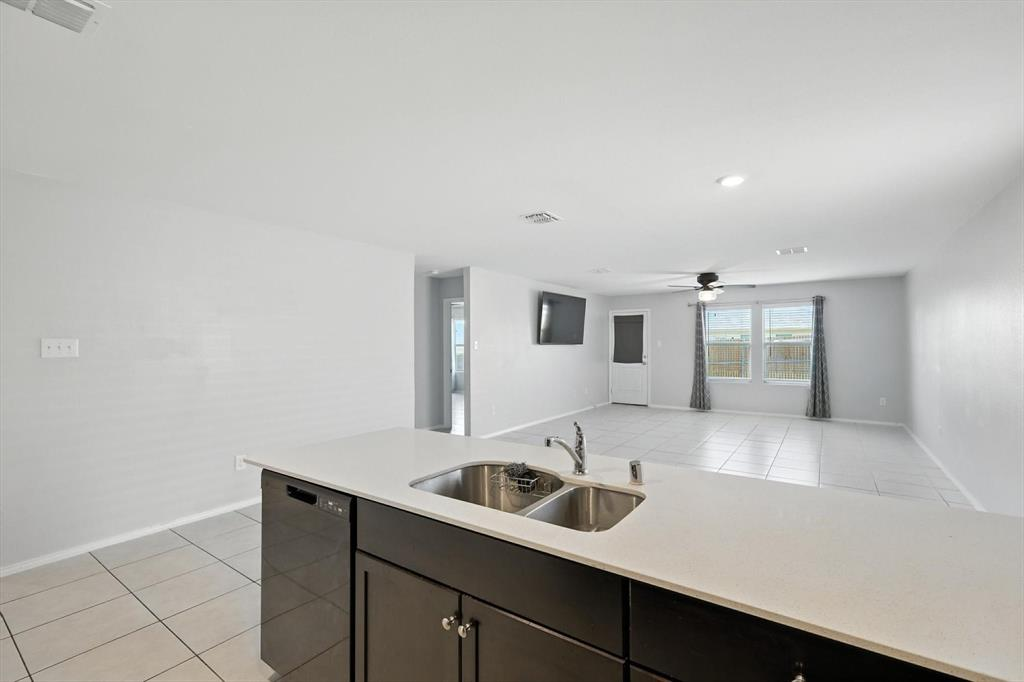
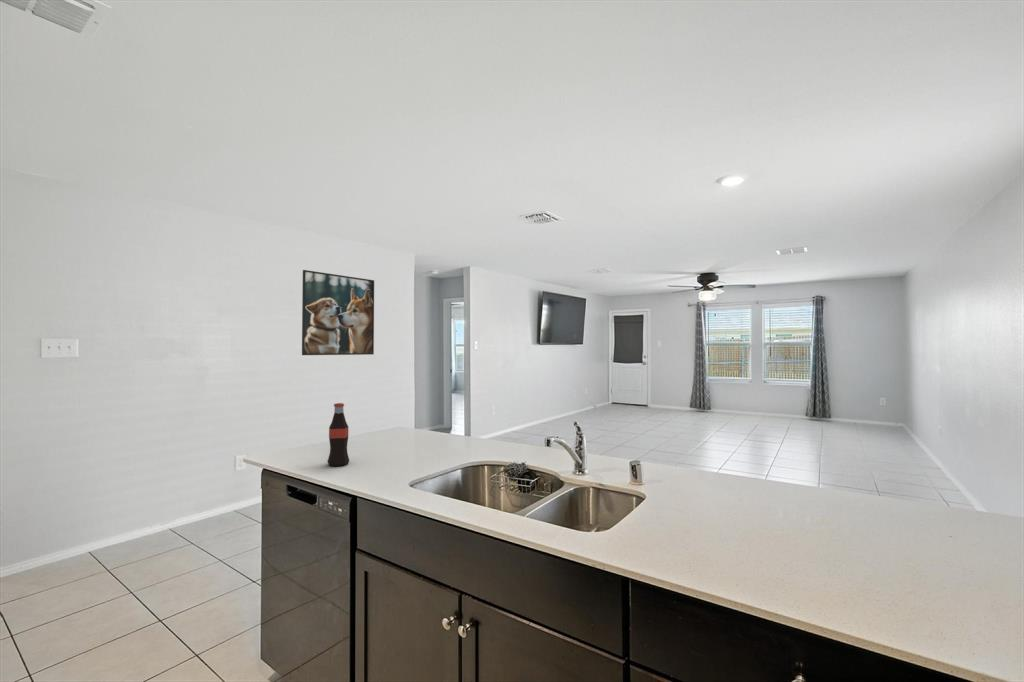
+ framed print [301,269,375,356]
+ bottle [327,402,350,467]
